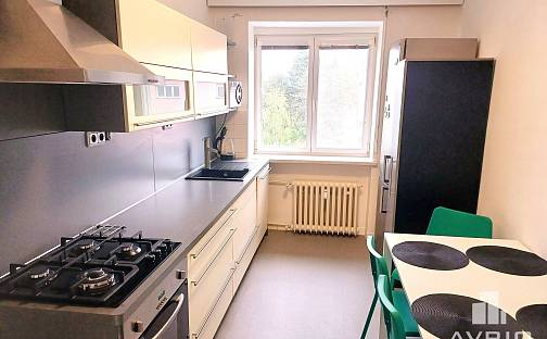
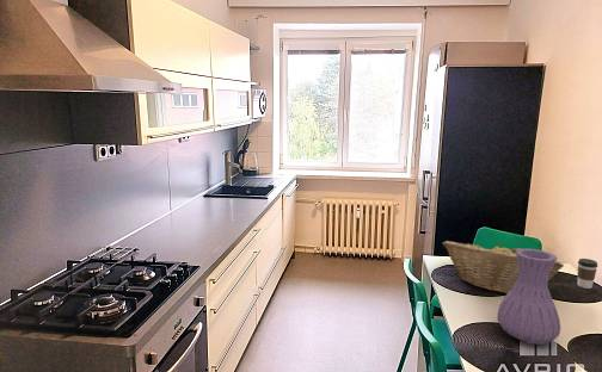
+ fruit basket [442,240,565,294]
+ vase [496,248,561,346]
+ coffee cup [576,258,598,290]
